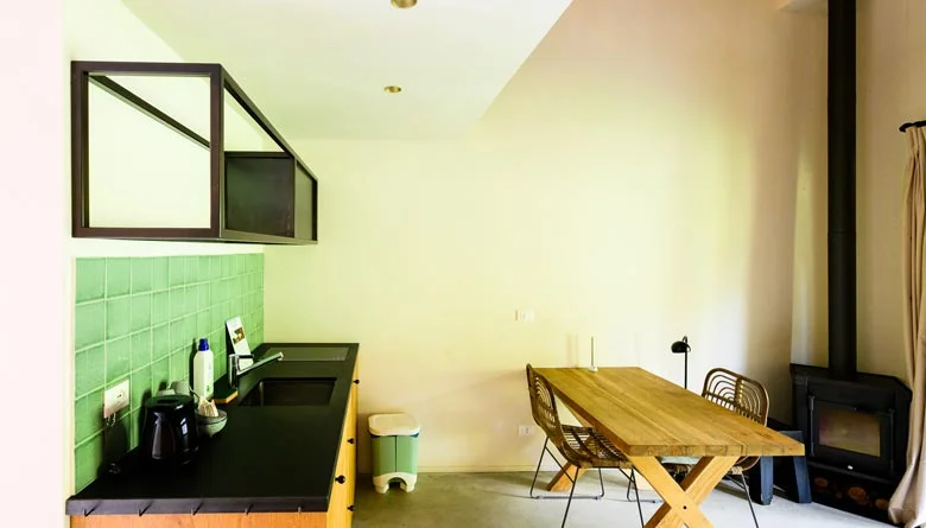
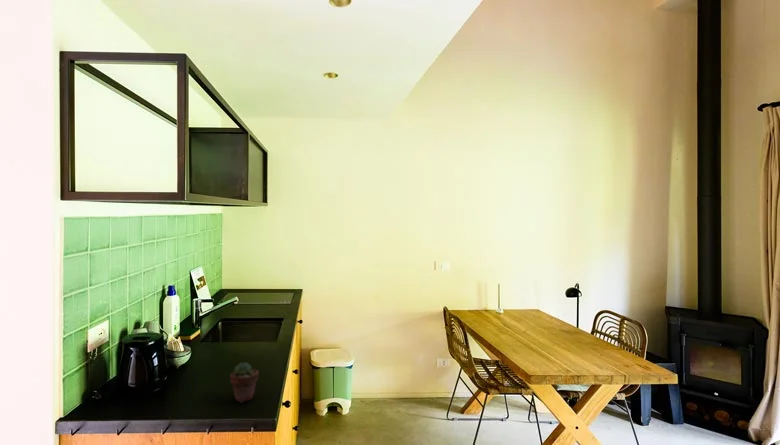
+ potted succulent [229,361,260,403]
